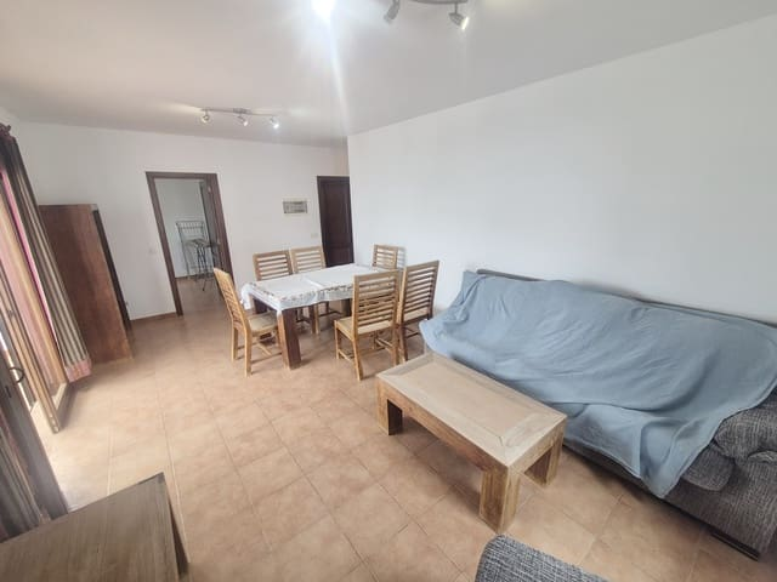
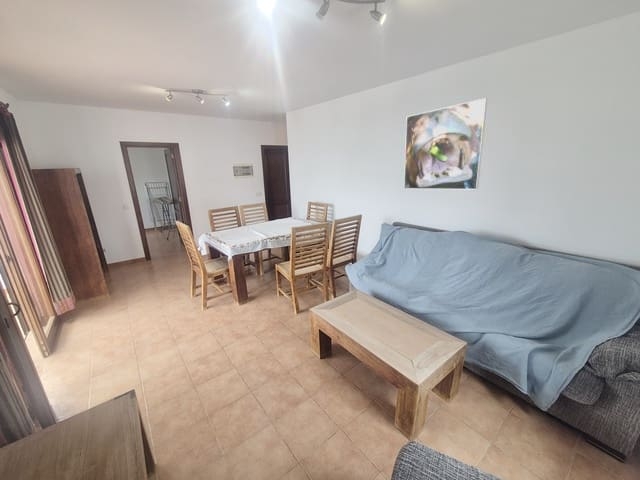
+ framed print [403,97,488,190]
